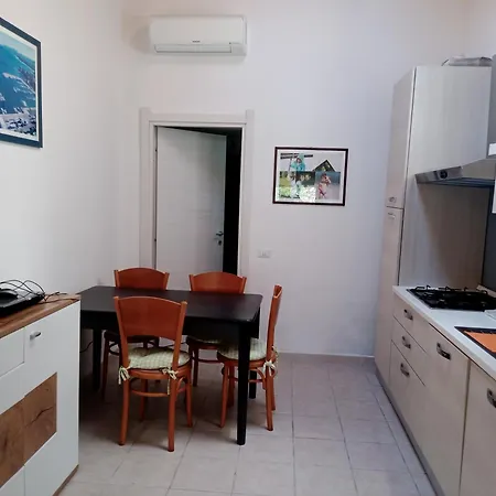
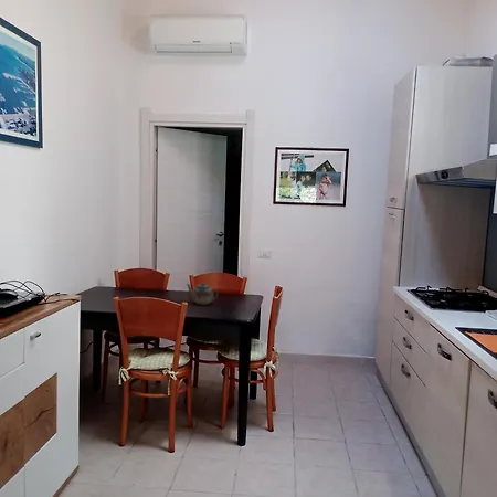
+ teapot [186,282,219,306]
